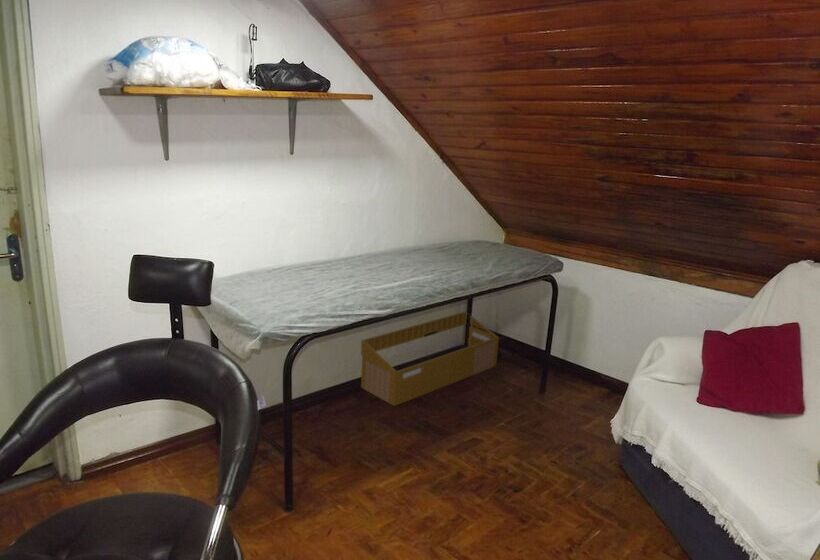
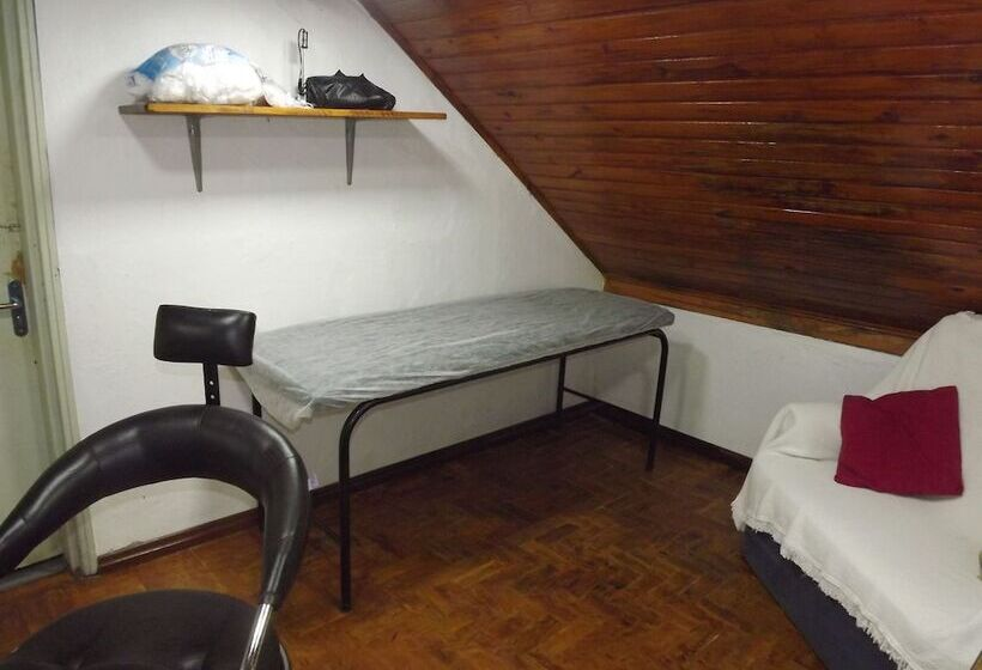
- basket [360,311,500,407]
